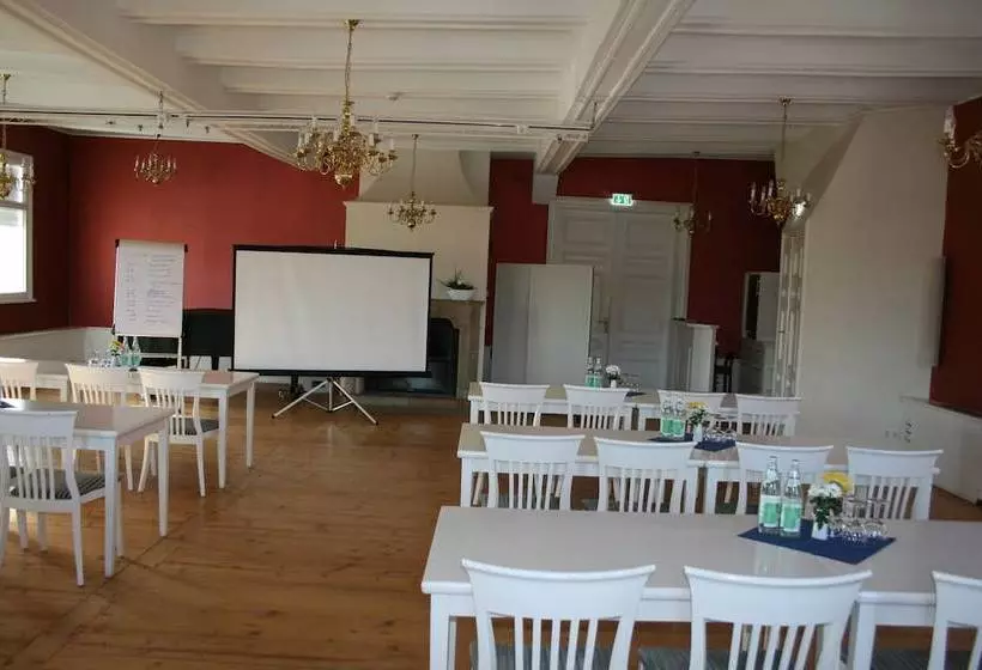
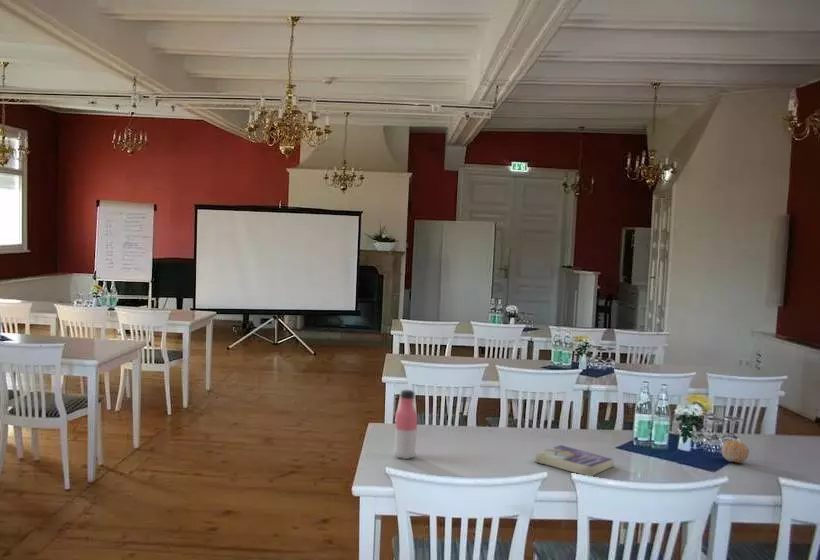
+ book [533,444,615,477]
+ water bottle [393,389,419,460]
+ fruit [721,440,750,464]
